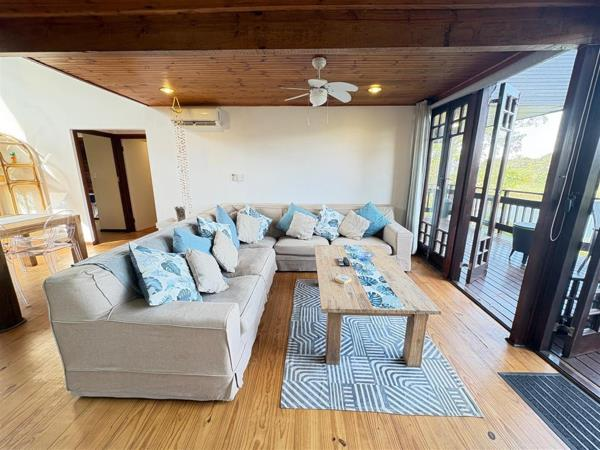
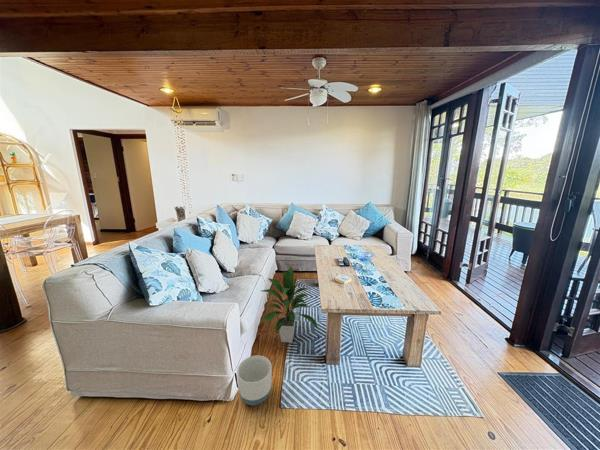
+ indoor plant [259,265,320,344]
+ planter [236,355,273,407]
